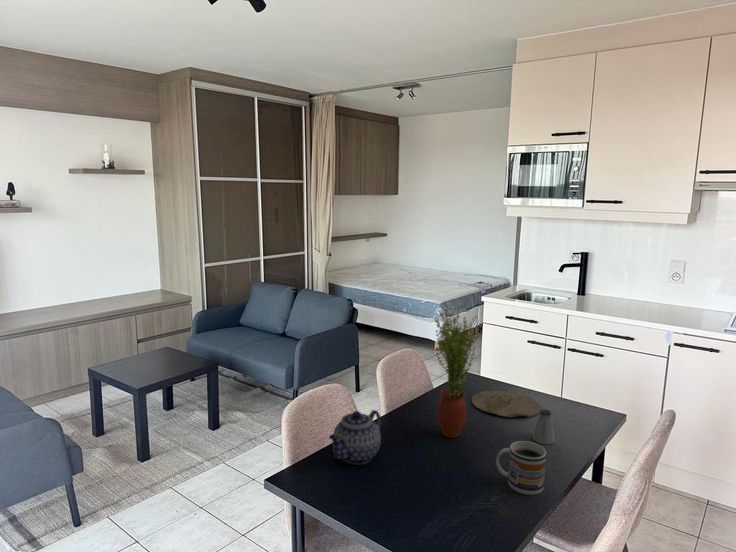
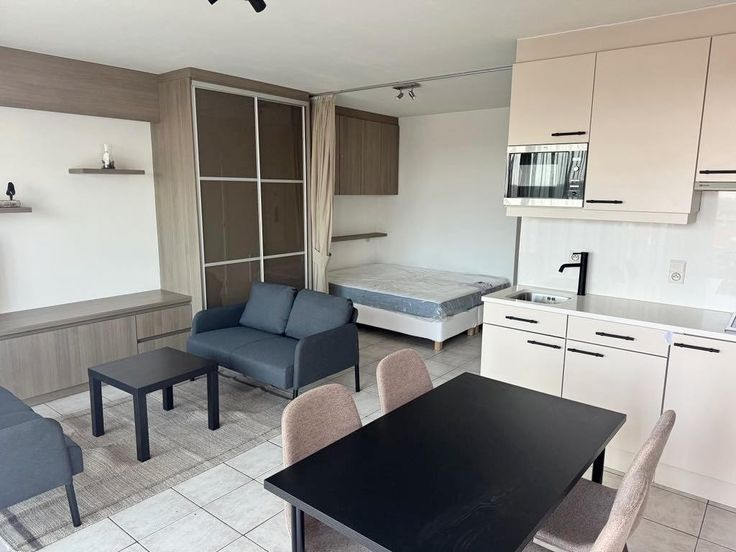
- potted plant [433,308,483,439]
- plate [471,390,542,418]
- mug [495,440,547,496]
- teapot [328,409,382,465]
- saltshaker [531,409,556,445]
